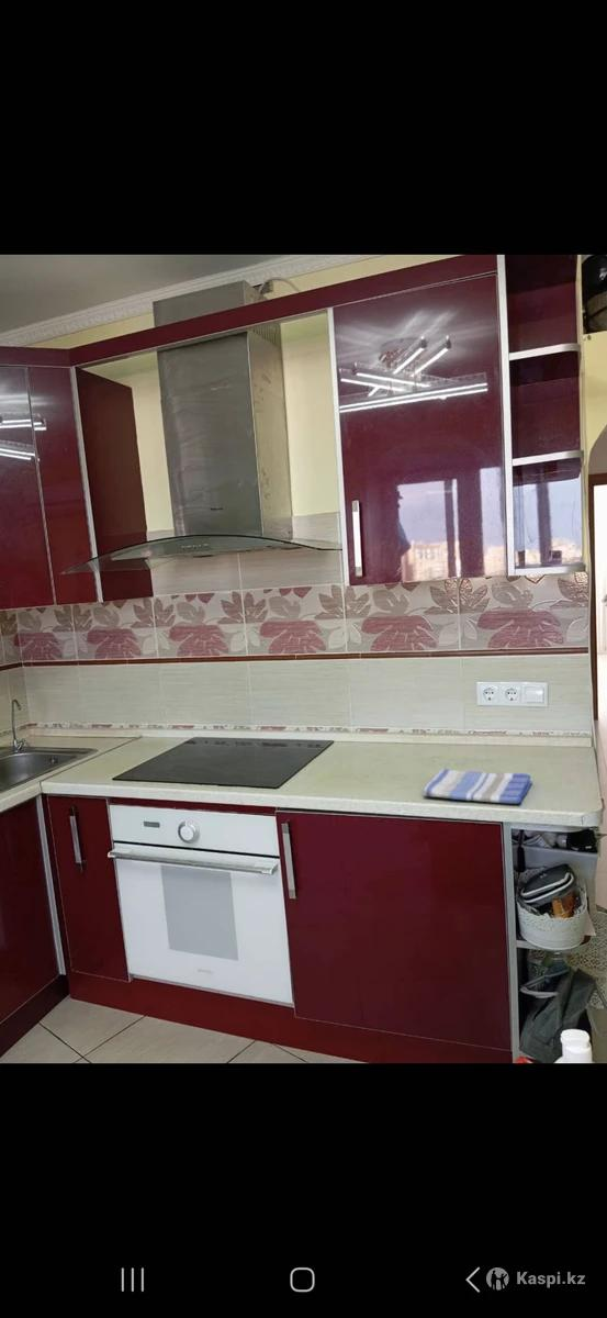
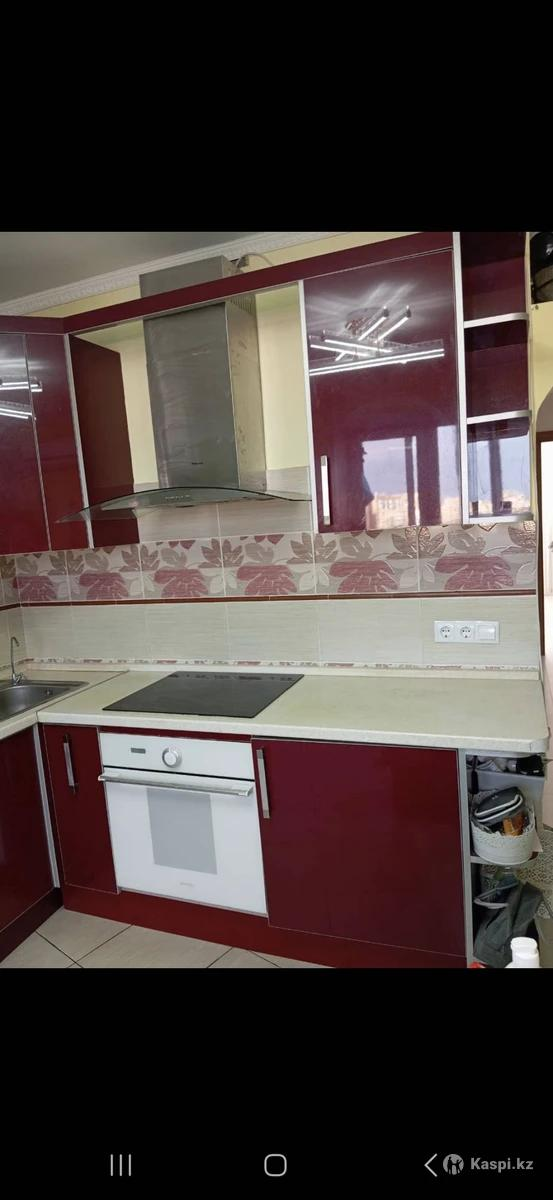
- dish towel [423,767,533,805]
